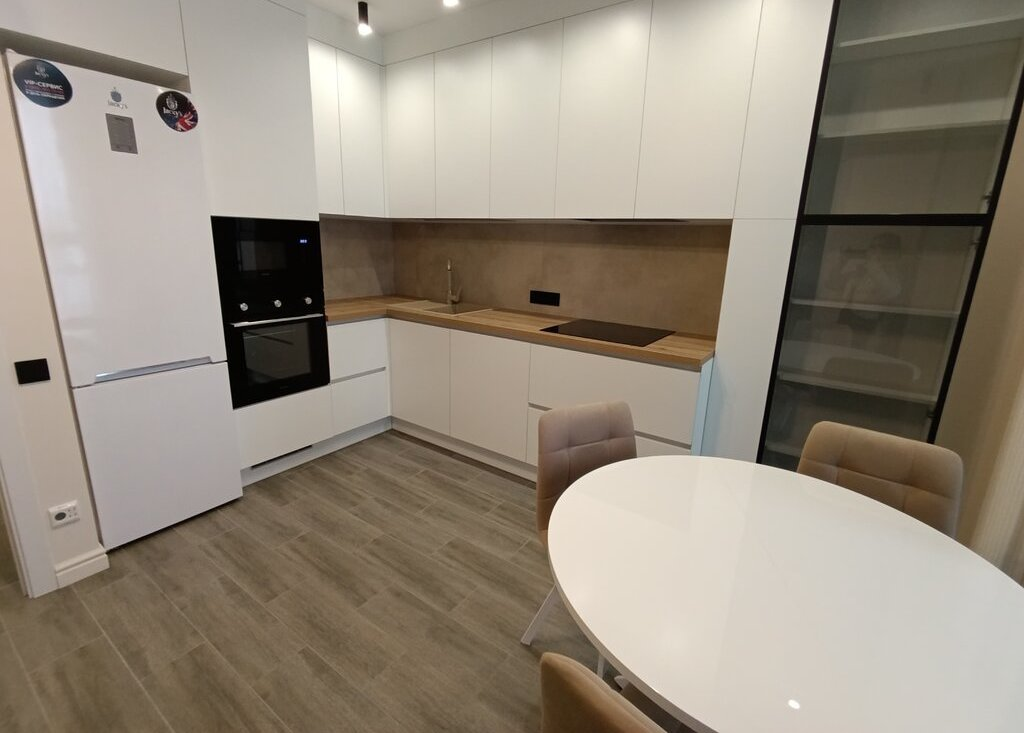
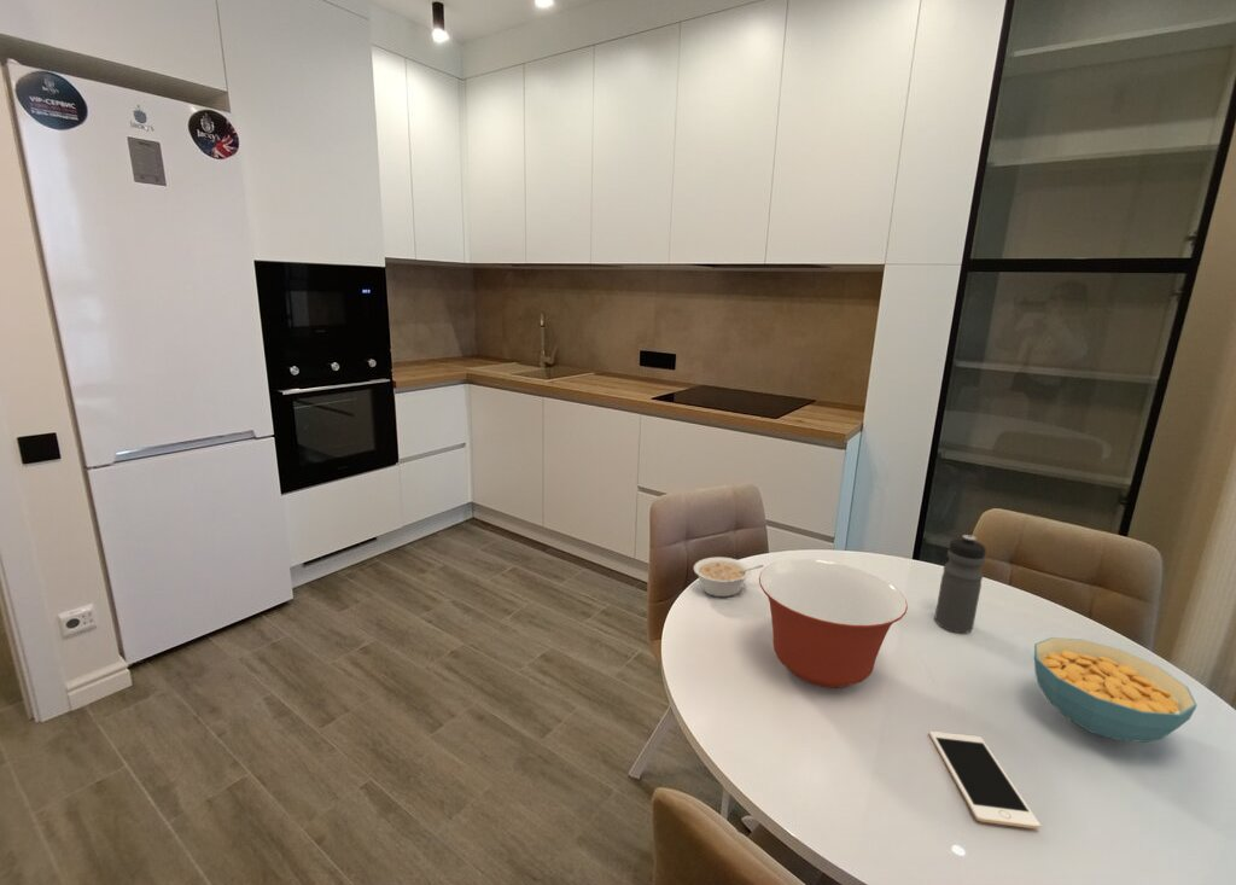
+ legume [693,555,764,598]
+ mixing bowl [758,558,909,689]
+ cell phone [928,730,1042,829]
+ water bottle [933,534,987,634]
+ cereal bowl [1033,636,1199,744]
